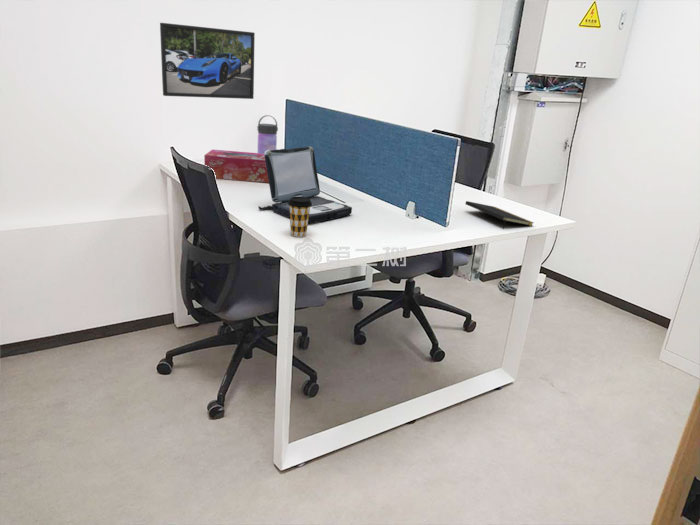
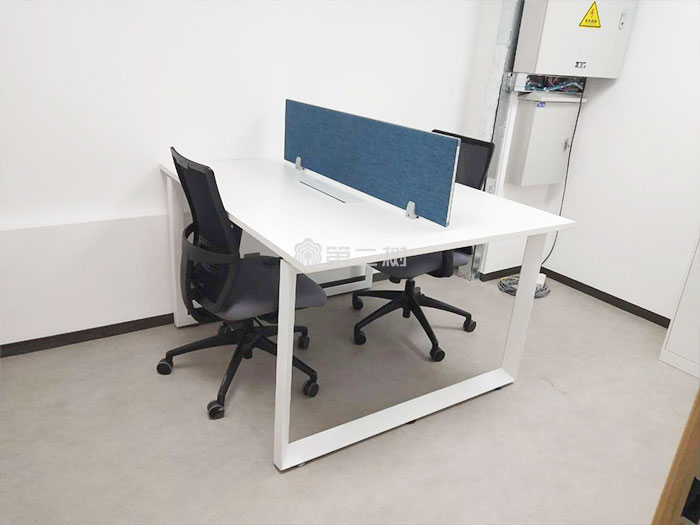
- water bottle [256,114,279,154]
- coffee cup [288,197,312,238]
- tissue box [203,149,269,184]
- notepad [464,200,534,230]
- laptop [257,146,353,224]
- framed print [159,22,256,100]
